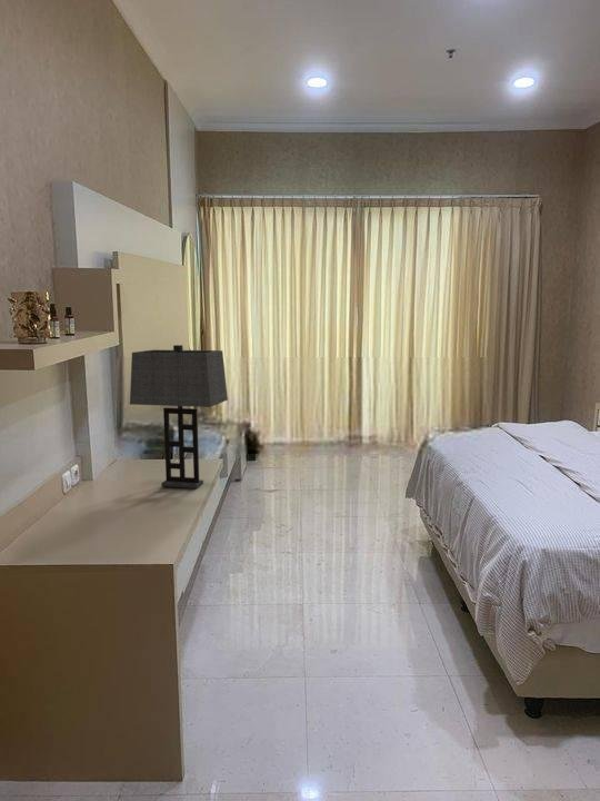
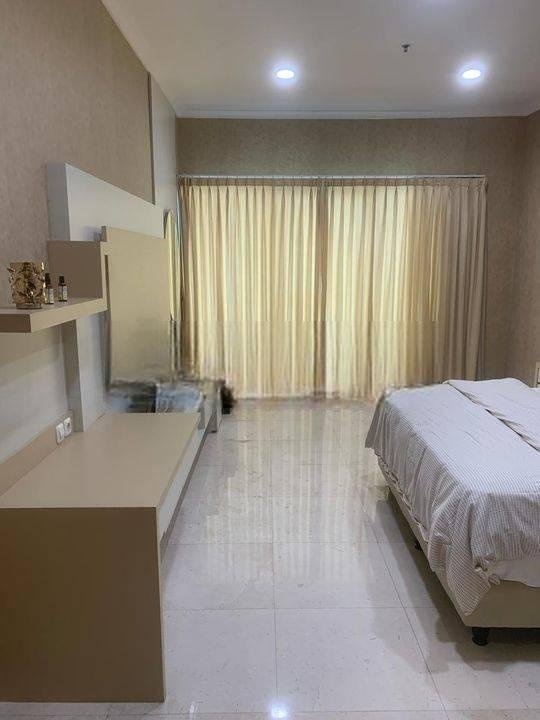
- table lamp [129,344,229,490]
